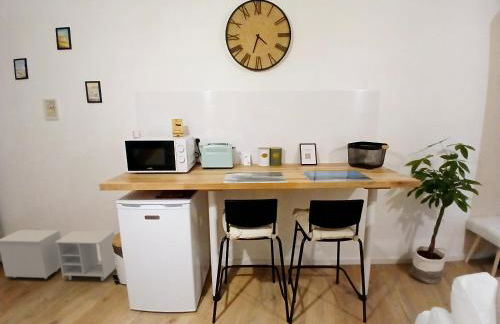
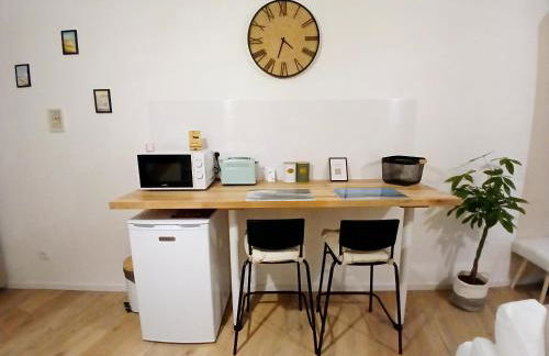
- storage cabinet [0,229,117,282]
